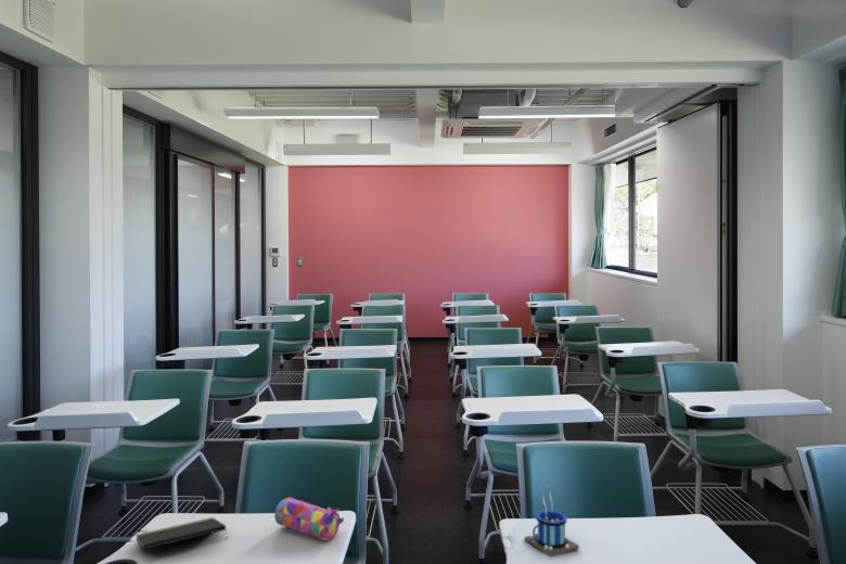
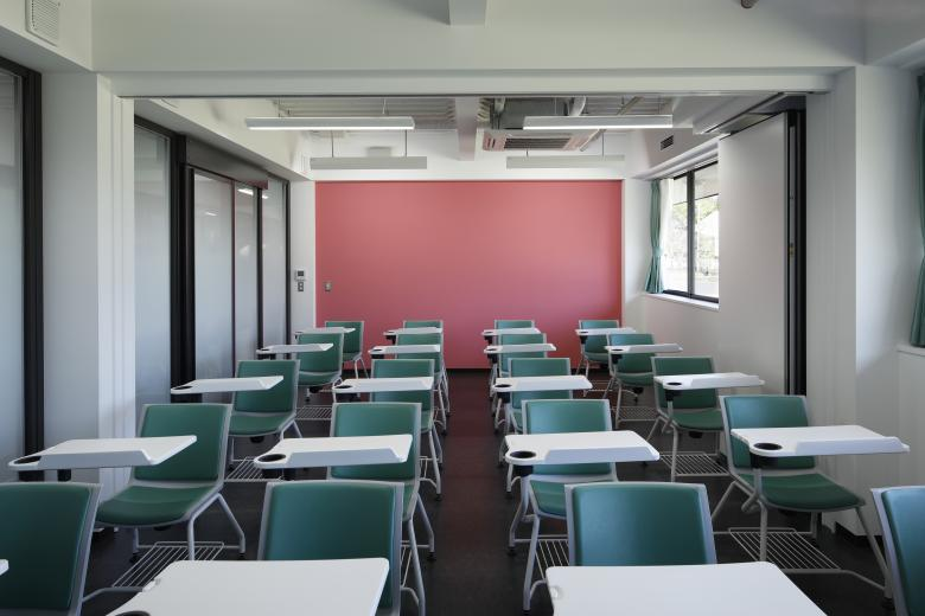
- pencil case [273,496,345,541]
- mug [524,489,580,557]
- notepad [134,516,229,551]
